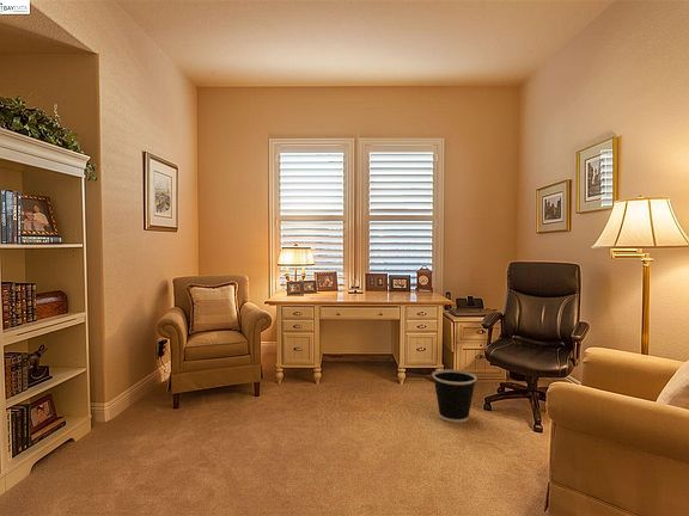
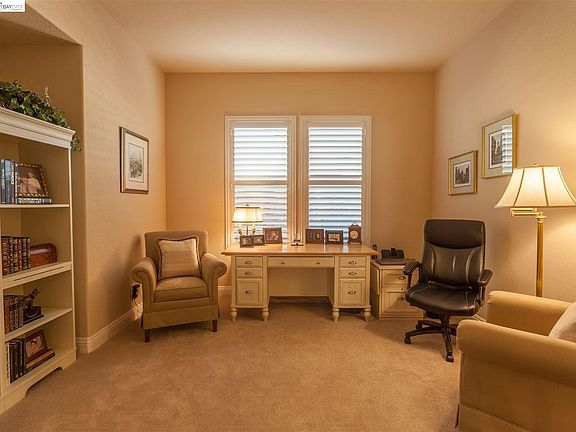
- wastebasket [432,368,477,424]
